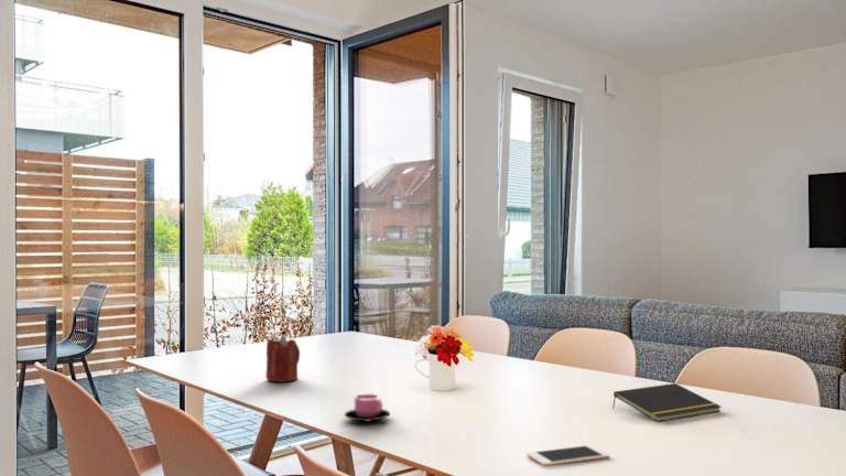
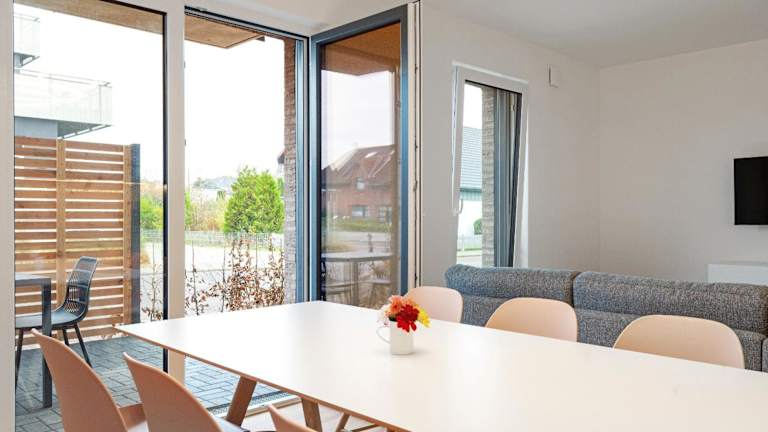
- cup [344,392,391,423]
- notepad [611,382,723,423]
- cell phone [525,444,610,467]
- candle [265,334,301,383]
